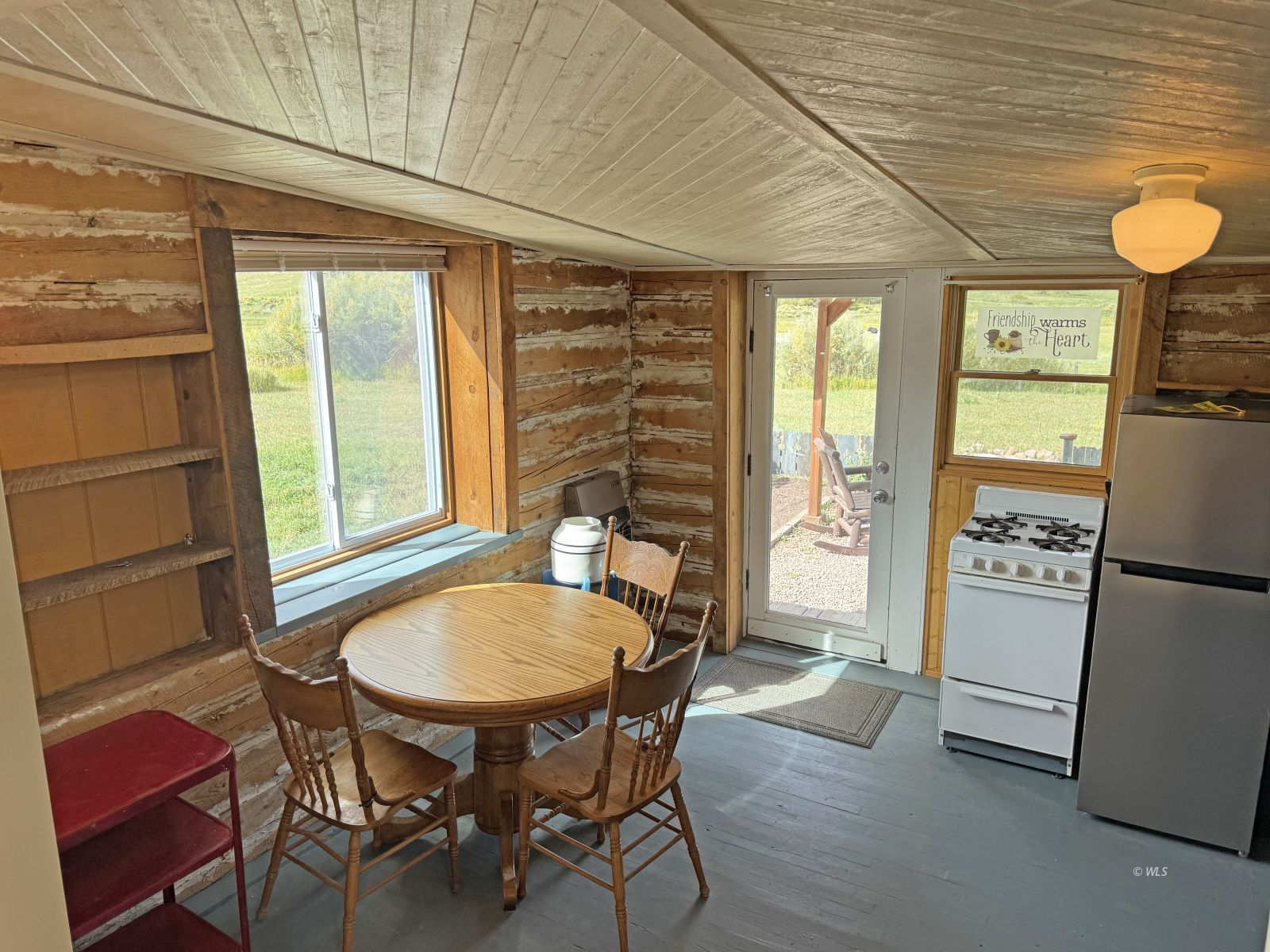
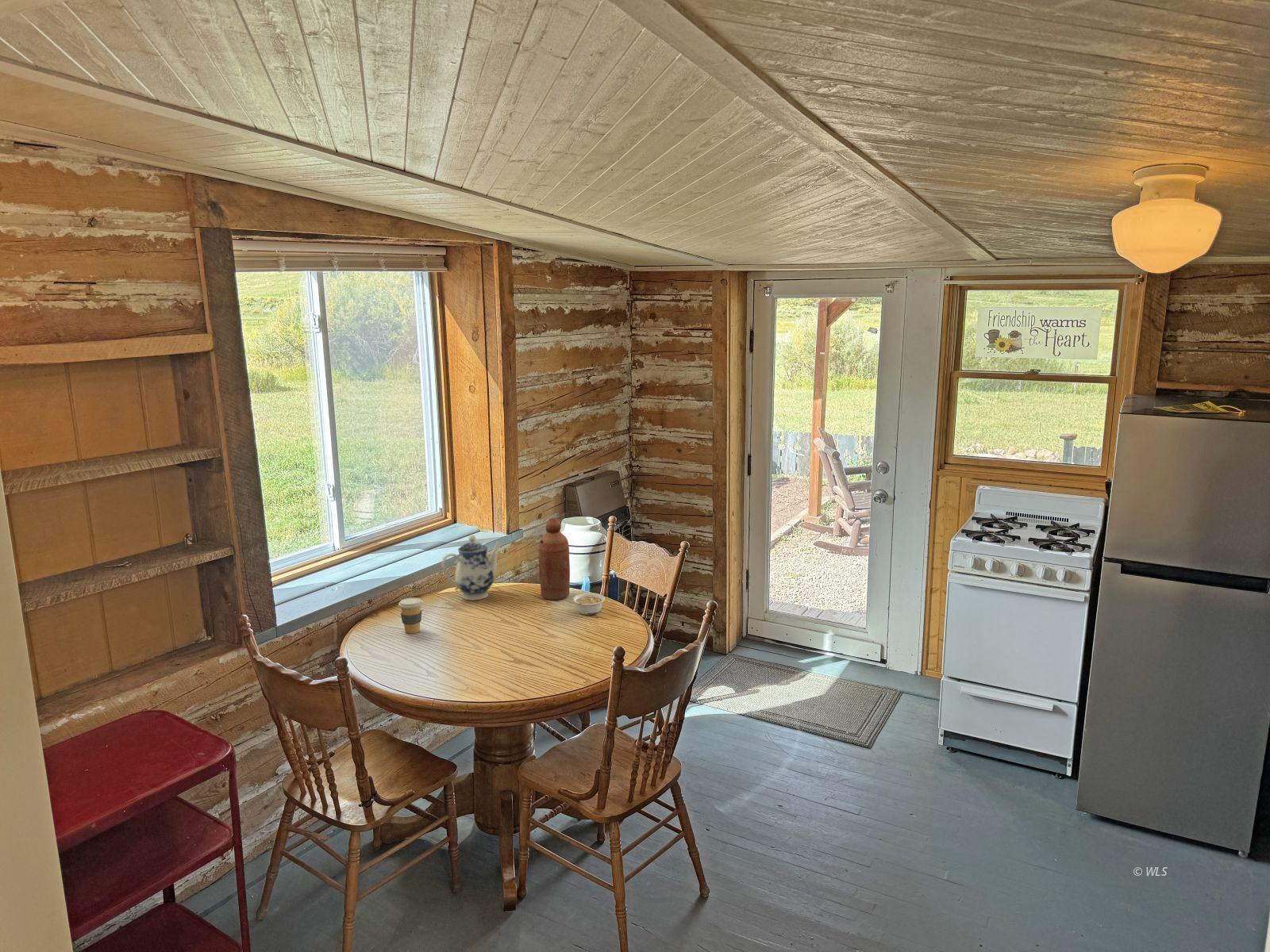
+ legume [572,592,606,616]
+ coffee cup [398,597,424,634]
+ teapot [441,534,503,601]
+ bottle [538,517,571,601]
